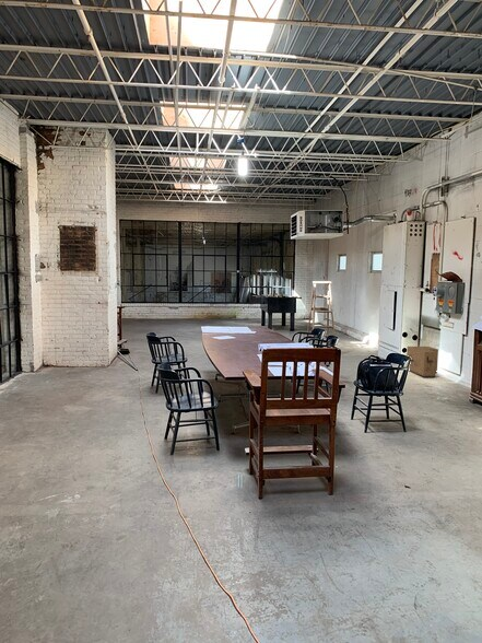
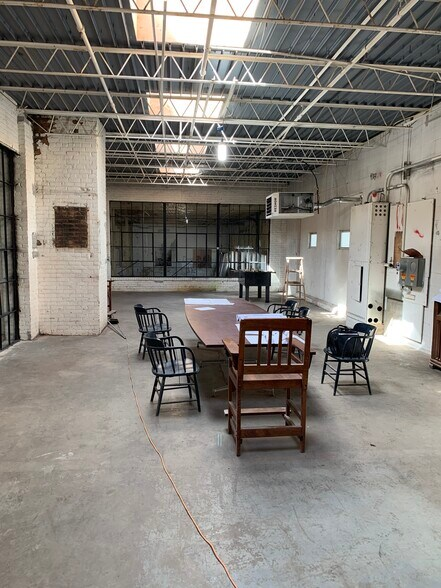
- cardboard box [405,346,439,378]
